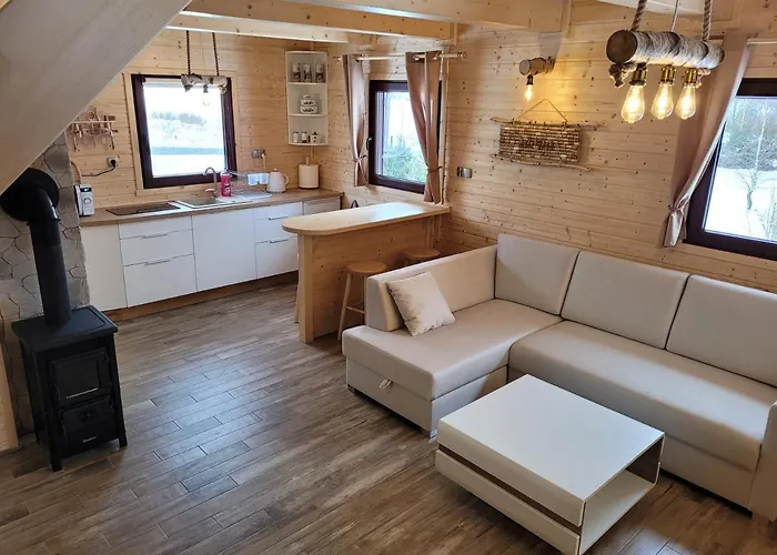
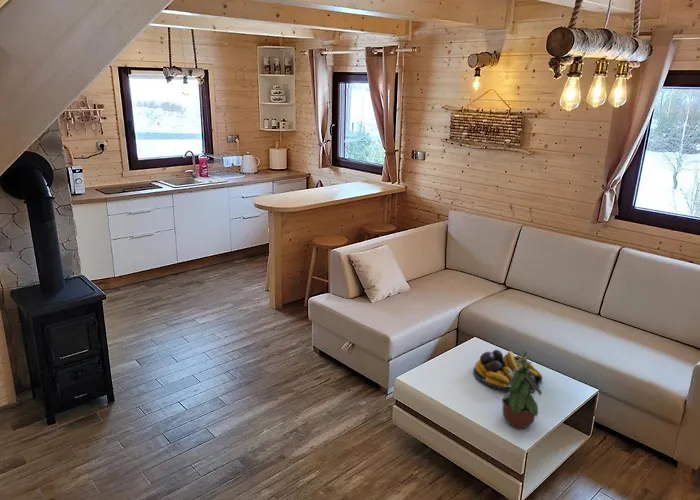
+ potted plant [500,351,543,429]
+ fruit bowl [472,349,544,392]
